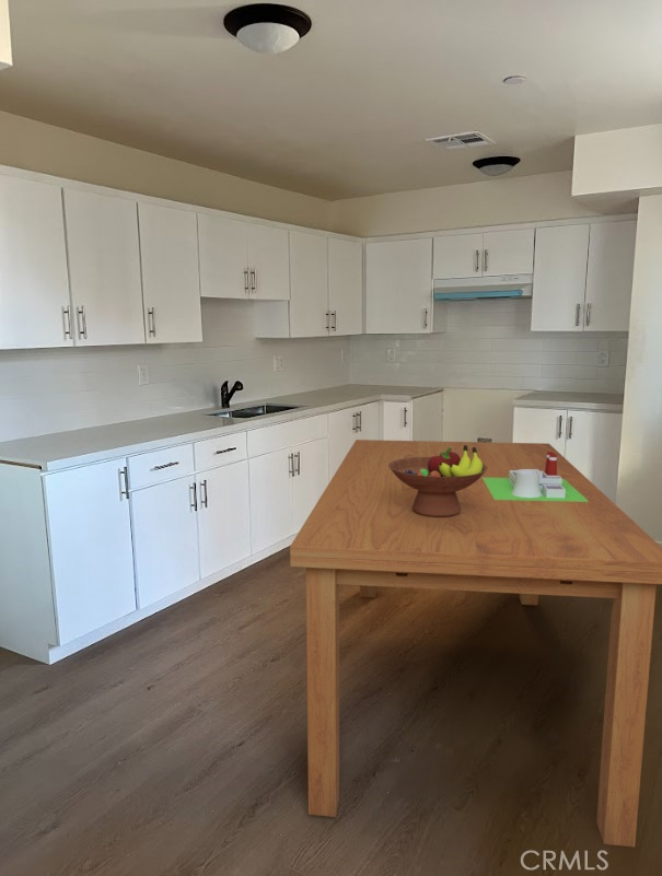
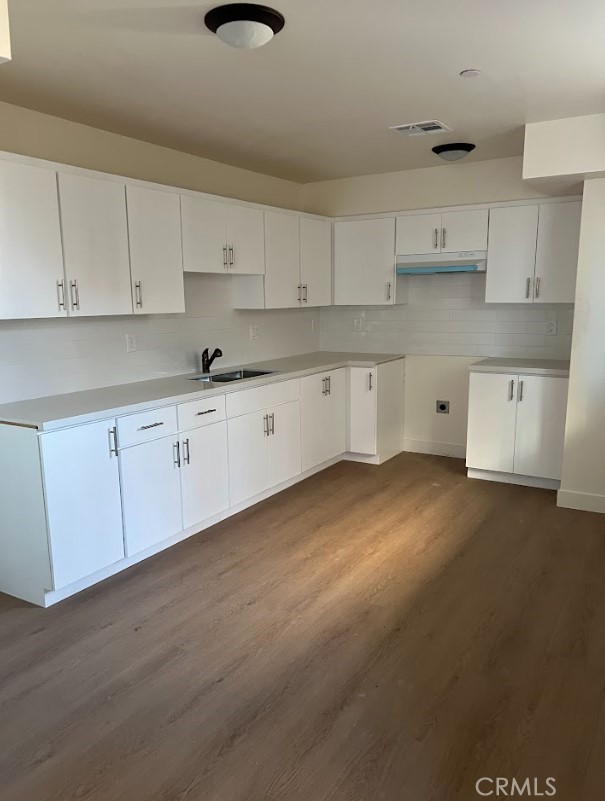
- fruit bowl [388,445,488,517]
- architectural model [483,452,589,502]
- dining table [289,439,662,848]
